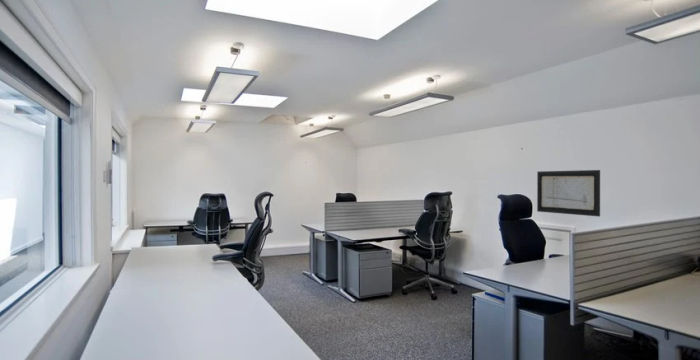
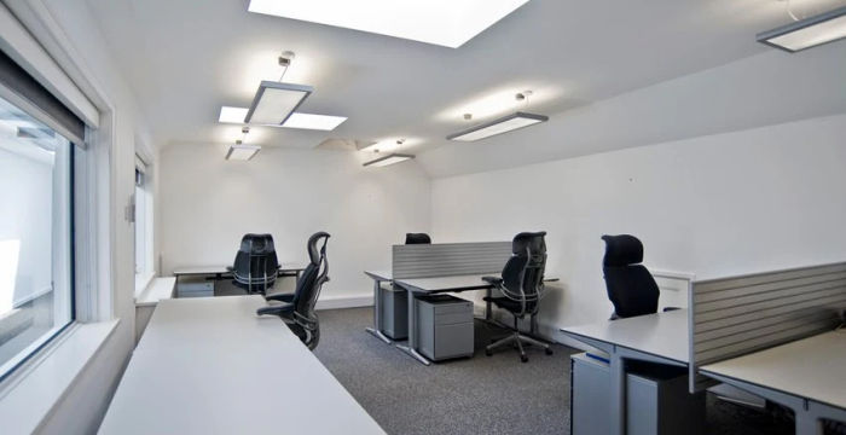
- wall art [536,169,601,218]
